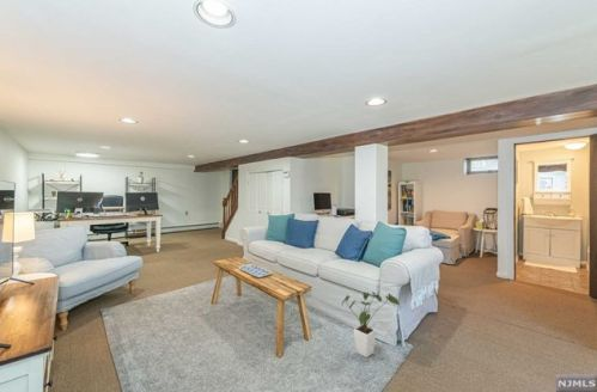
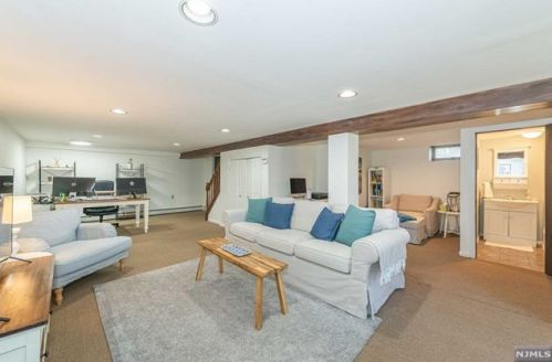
- house plant [341,290,401,359]
